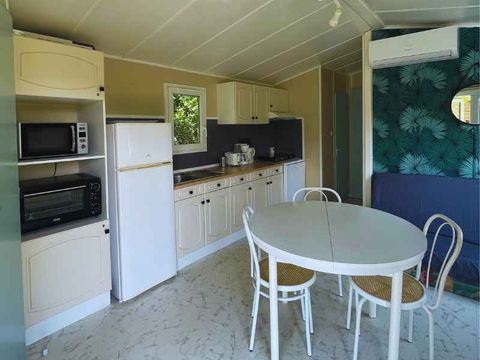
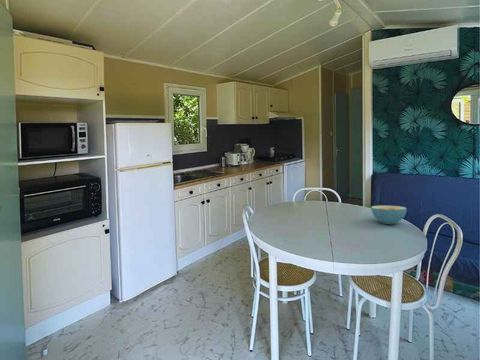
+ cereal bowl [370,205,408,225]
